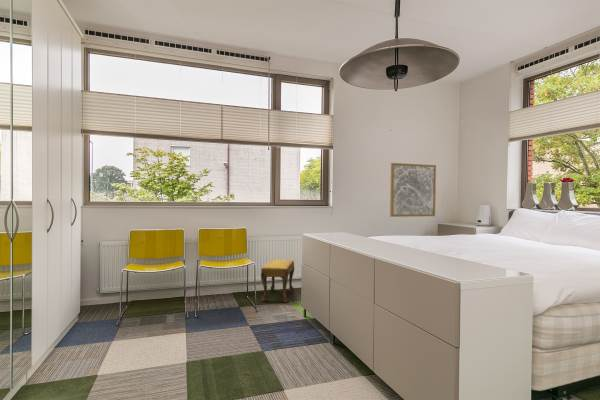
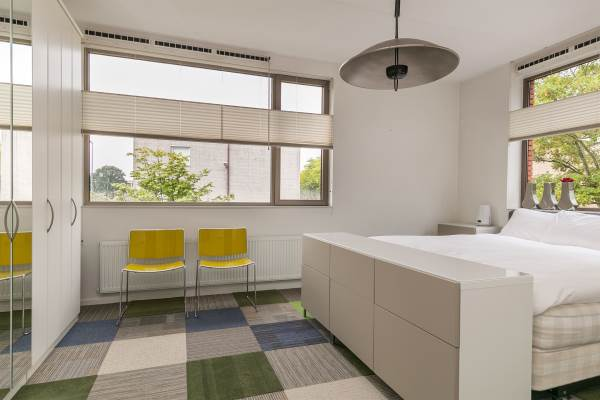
- footstool [260,258,295,304]
- wall art [389,162,437,218]
